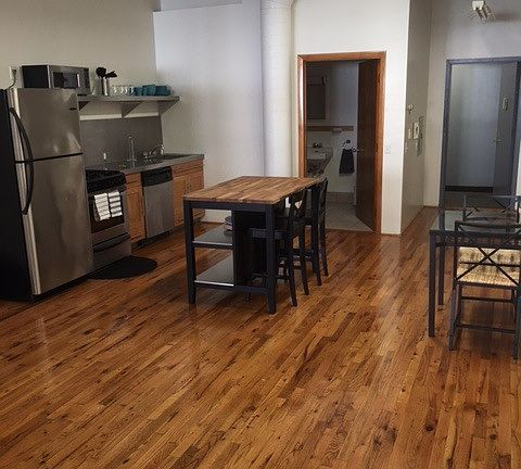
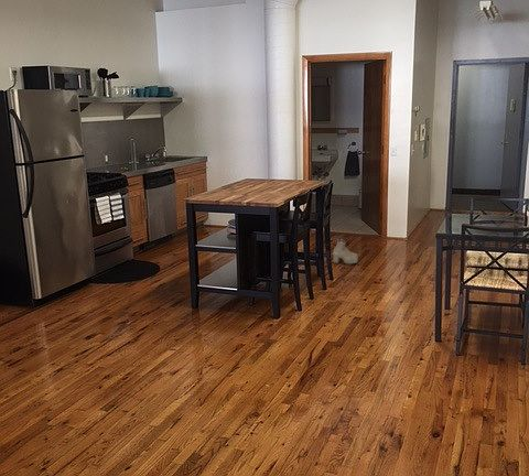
+ boots [332,237,359,266]
